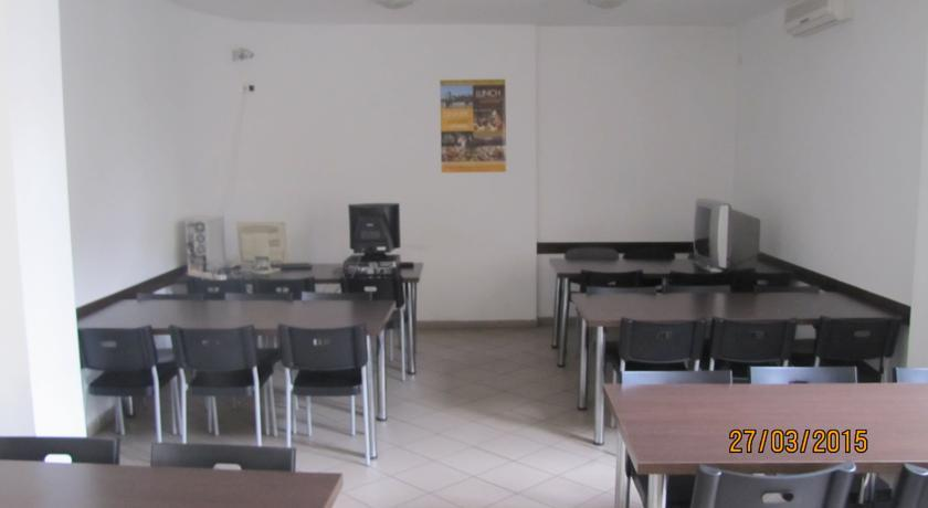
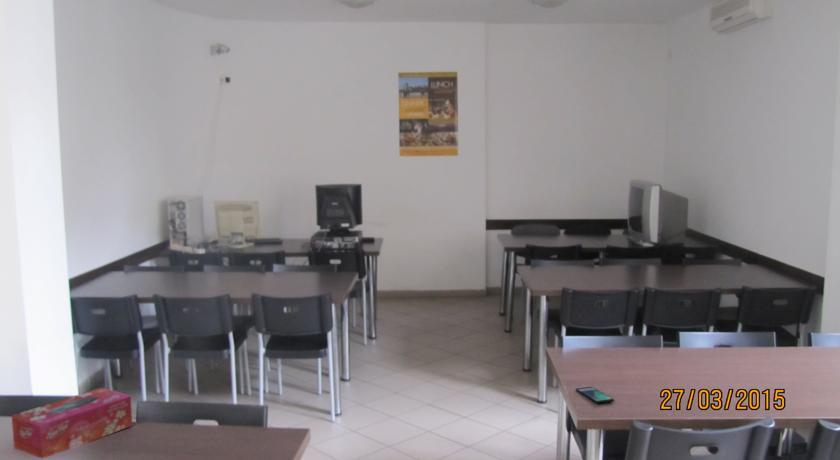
+ smartphone [575,386,615,404]
+ tissue box [11,387,133,459]
